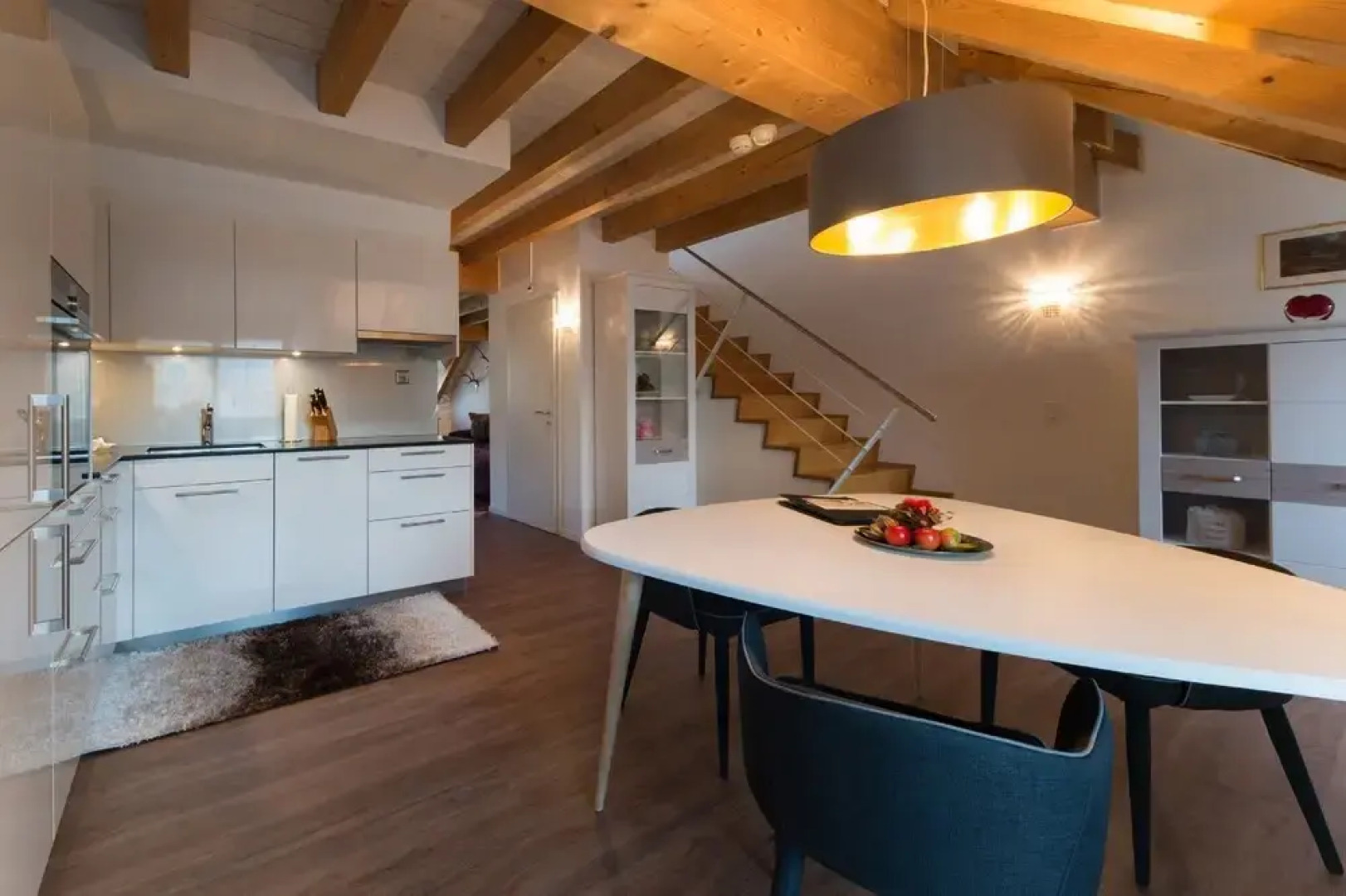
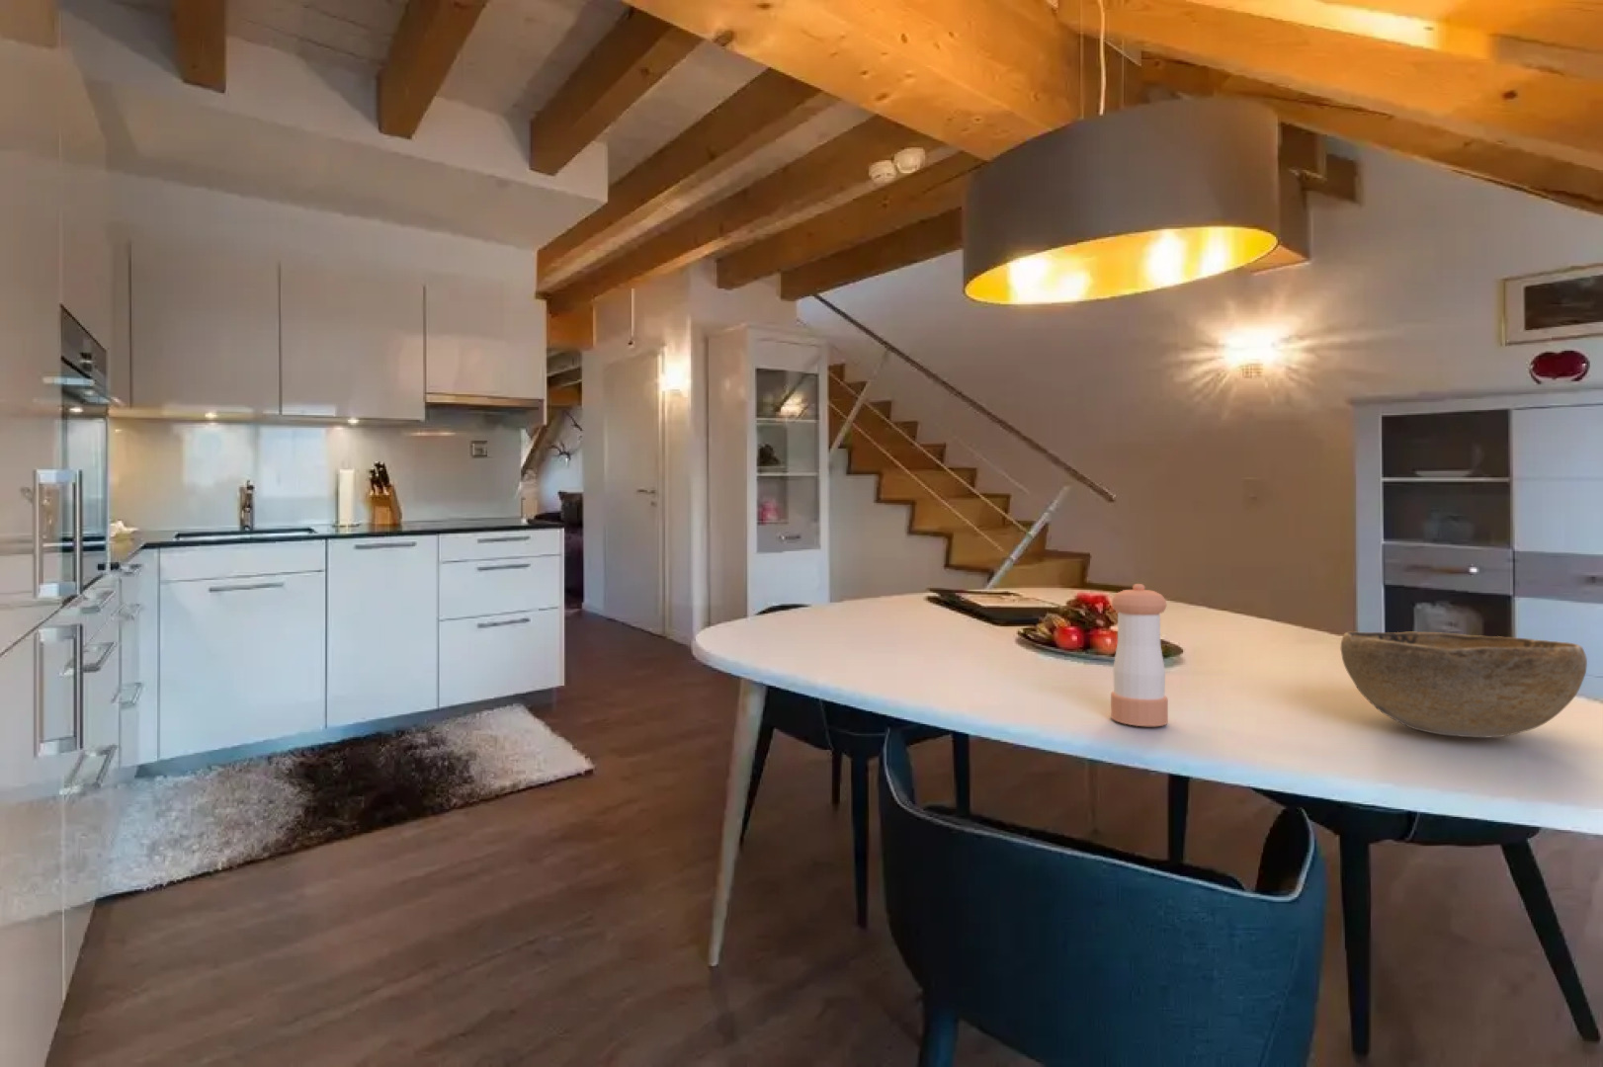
+ decorative bowl [1340,631,1589,738]
+ pepper shaker [1110,582,1169,728]
